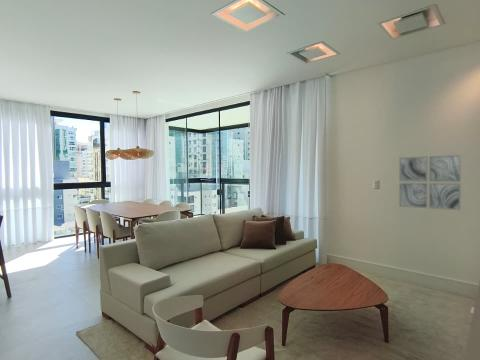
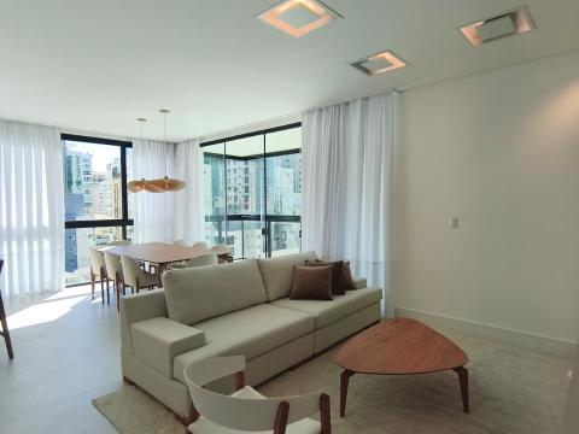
- wall art [398,154,462,211]
